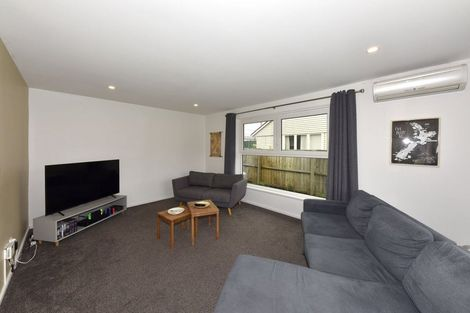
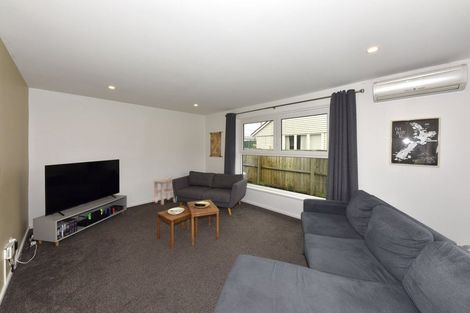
+ side table [151,178,177,206]
